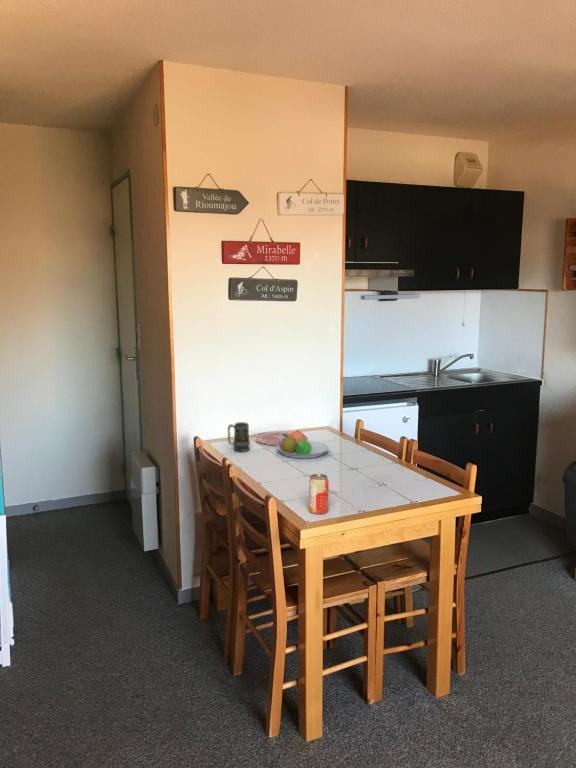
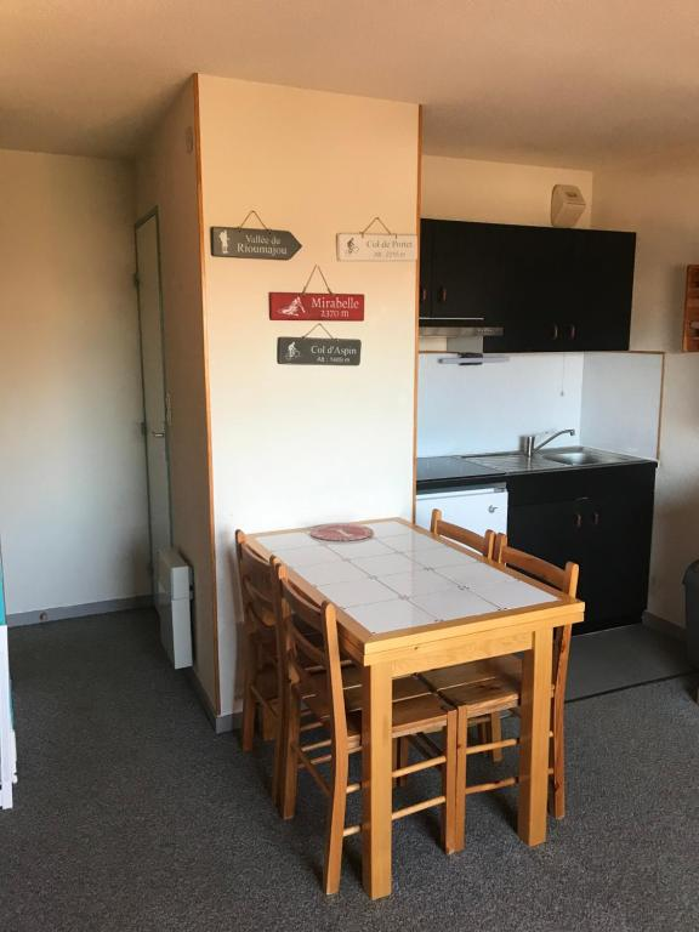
- beverage can [308,473,330,515]
- fruit bowl [275,429,330,459]
- mug [227,421,251,453]
